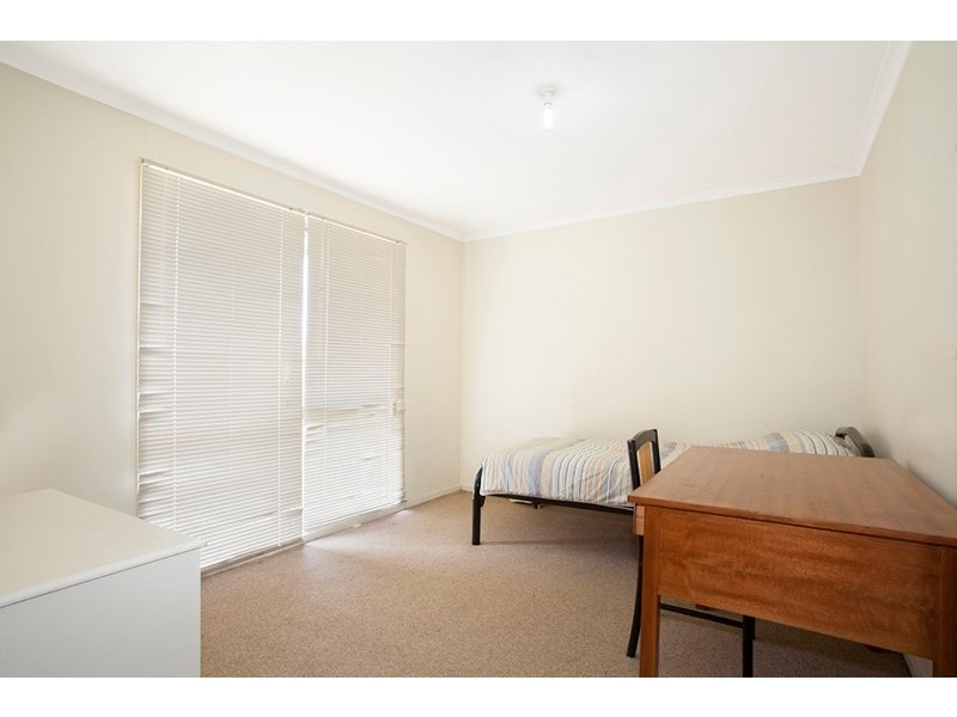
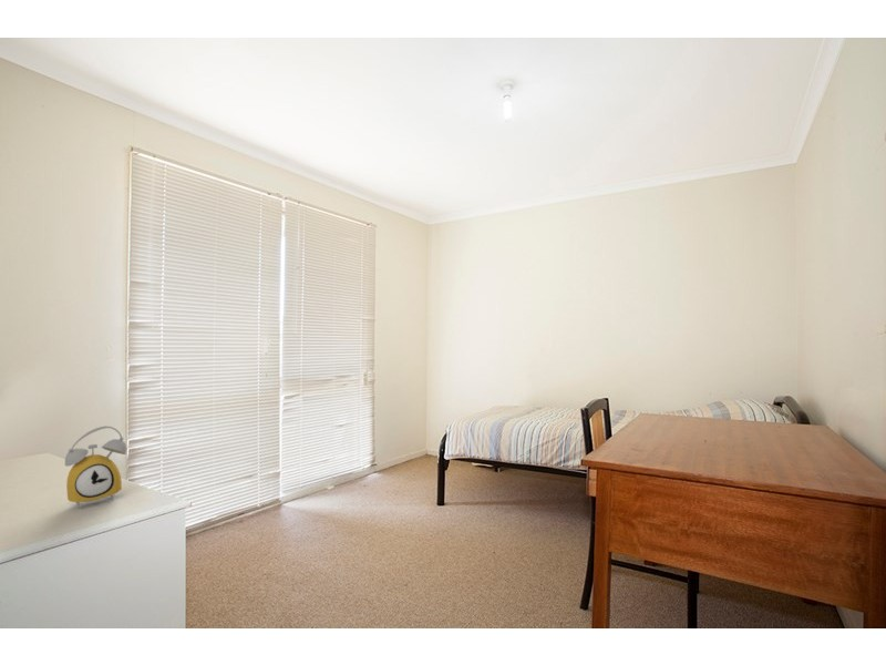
+ alarm clock [64,424,128,509]
